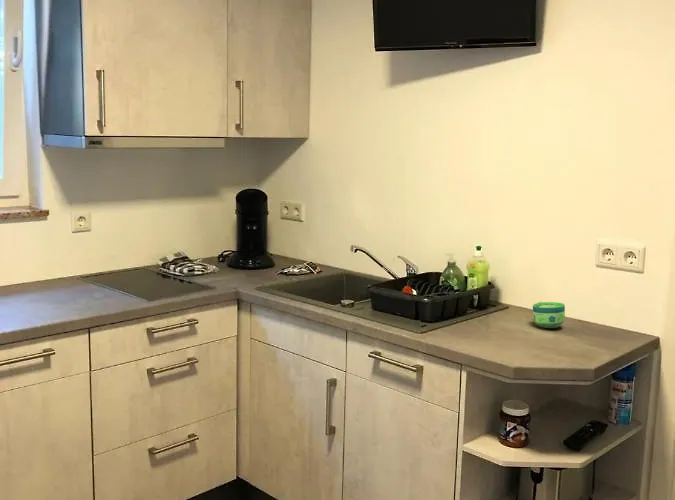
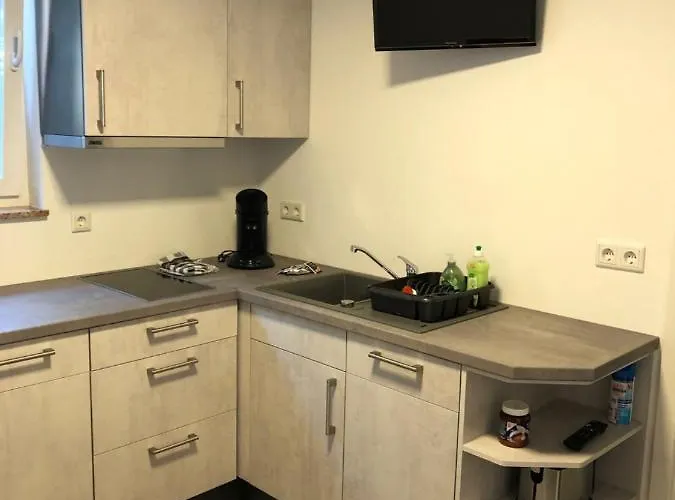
- cup [532,301,566,329]
